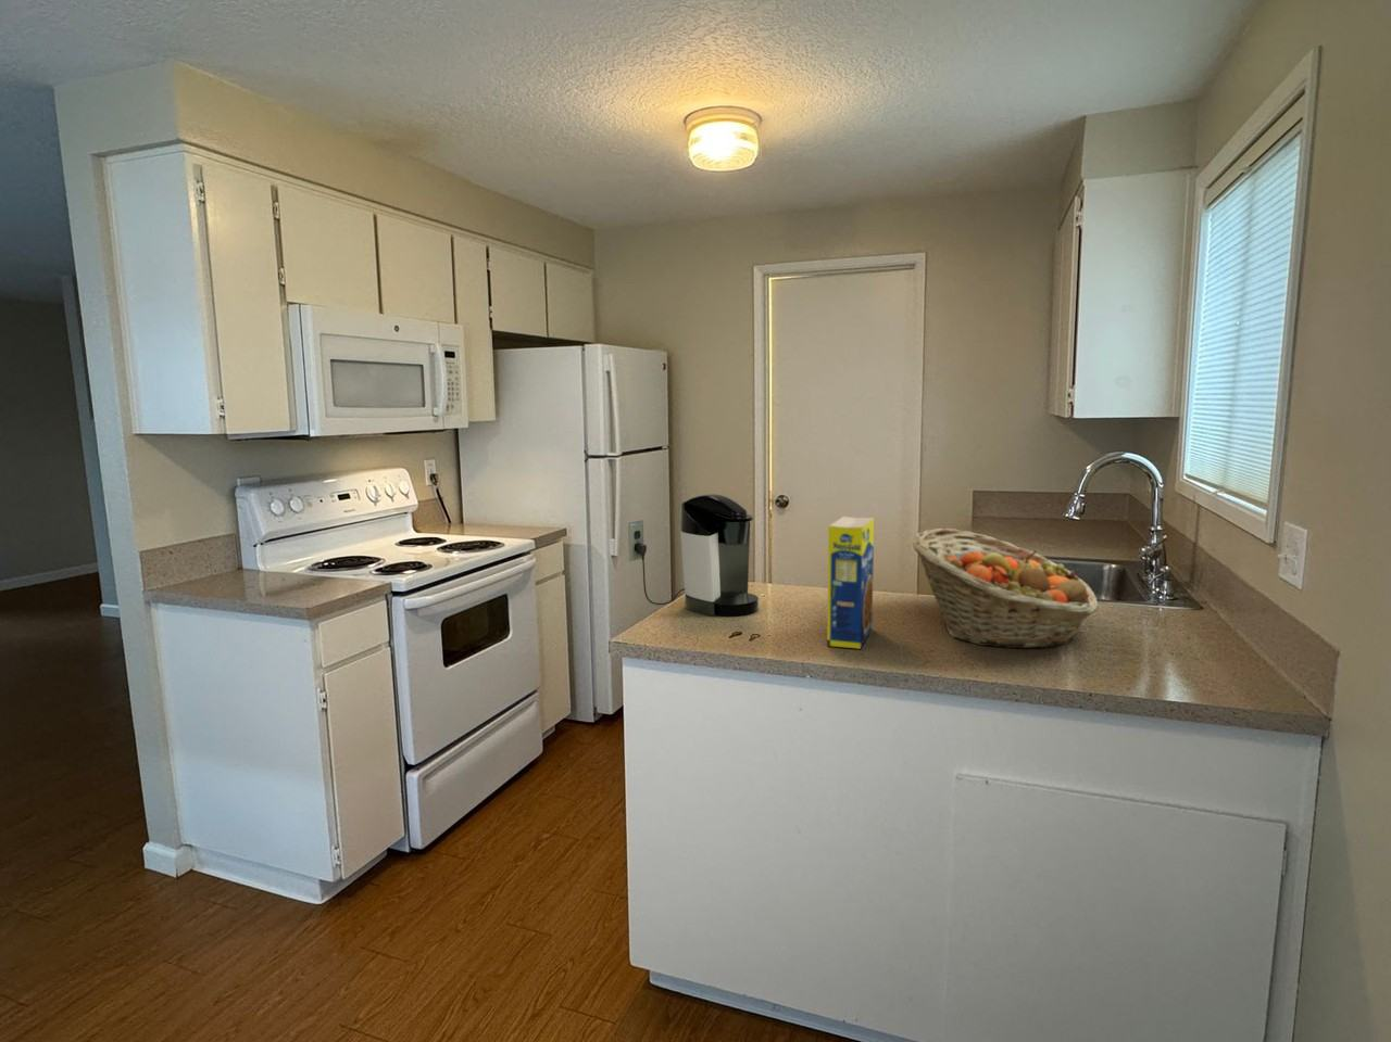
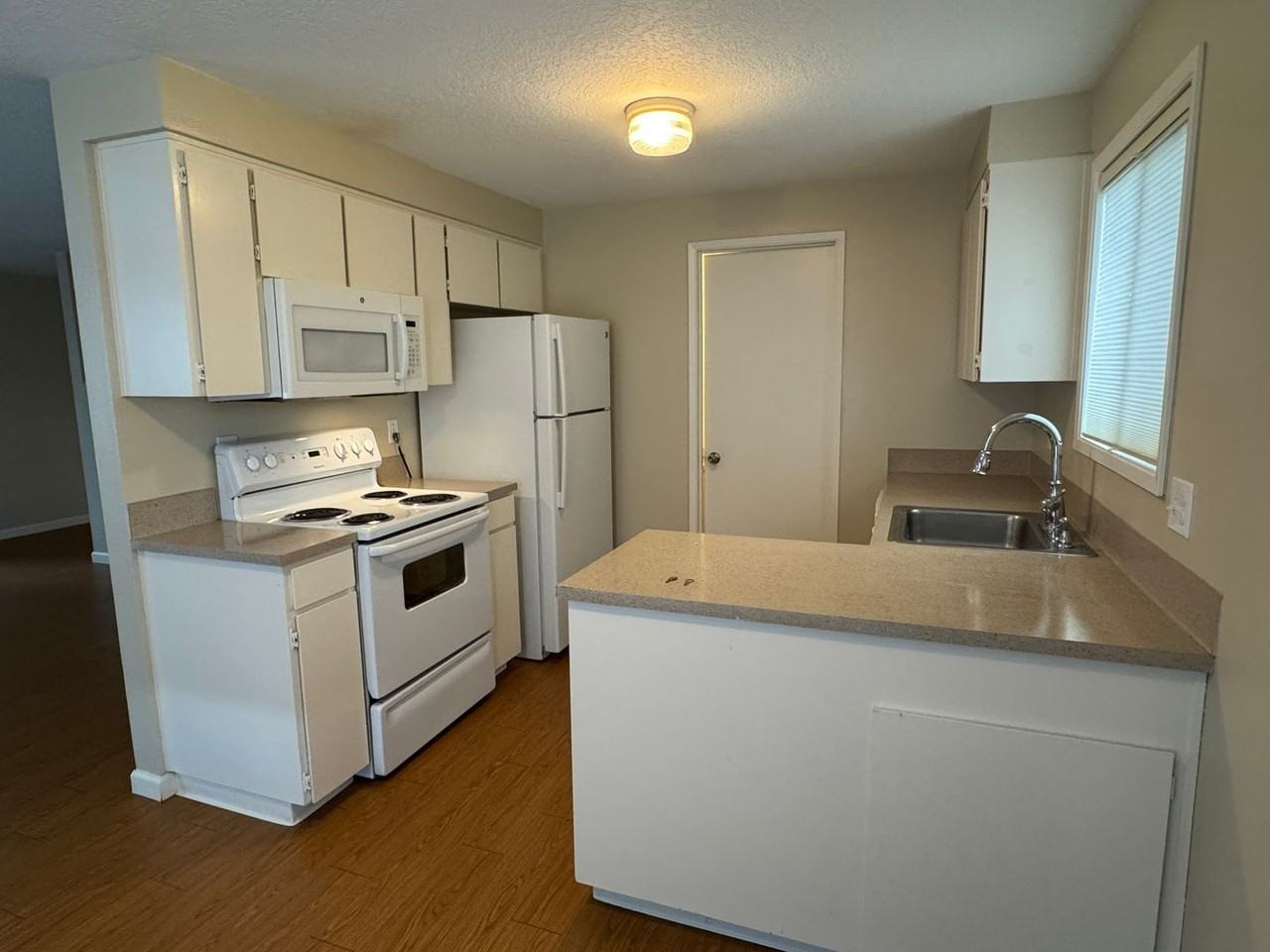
- fruit basket [911,528,1099,650]
- legume [826,516,875,650]
- coffee maker [626,493,760,617]
